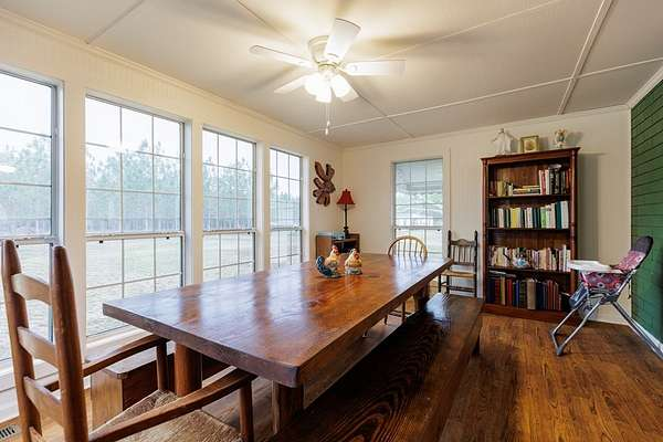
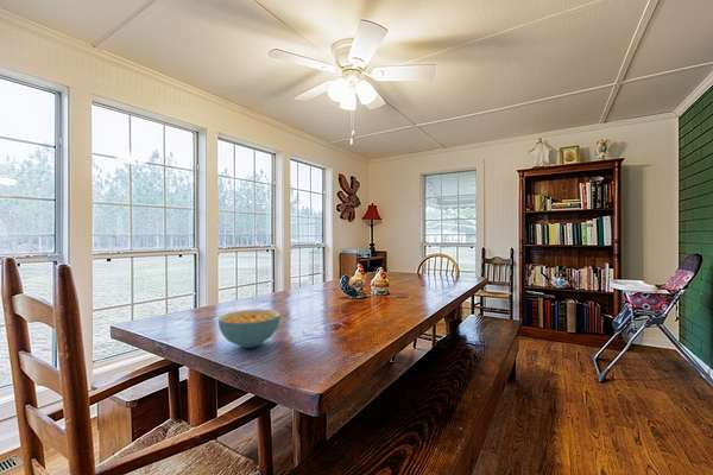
+ cereal bowl [217,308,282,349]
